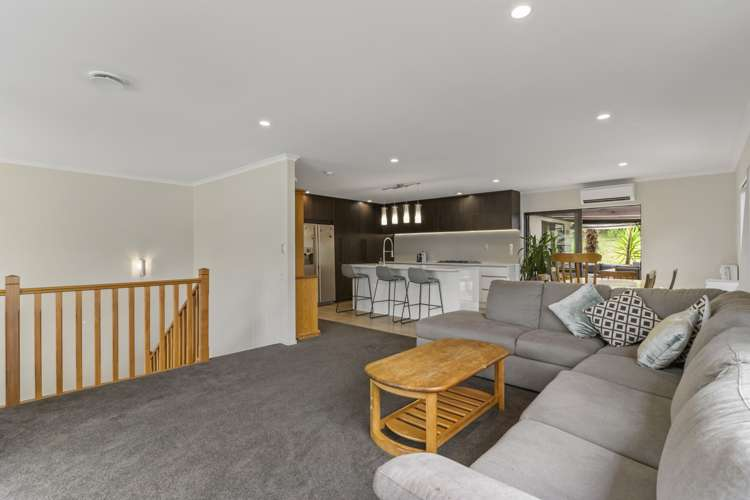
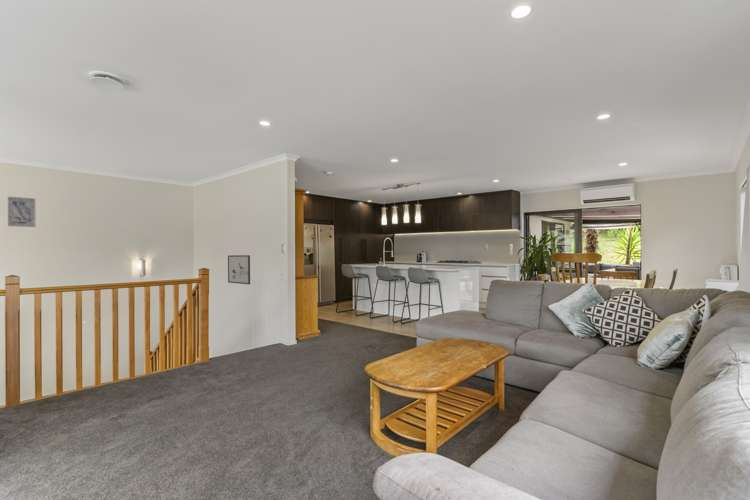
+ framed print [227,254,251,285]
+ wall art [7,196,36,228]
